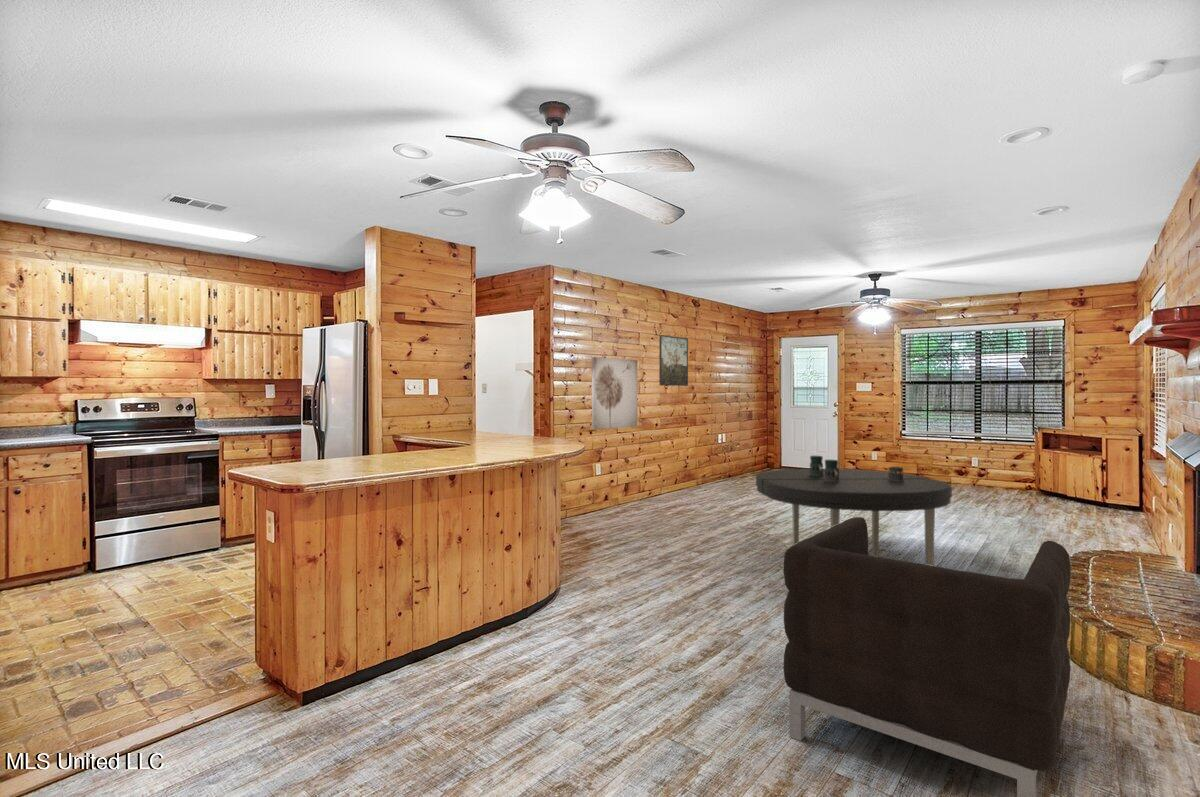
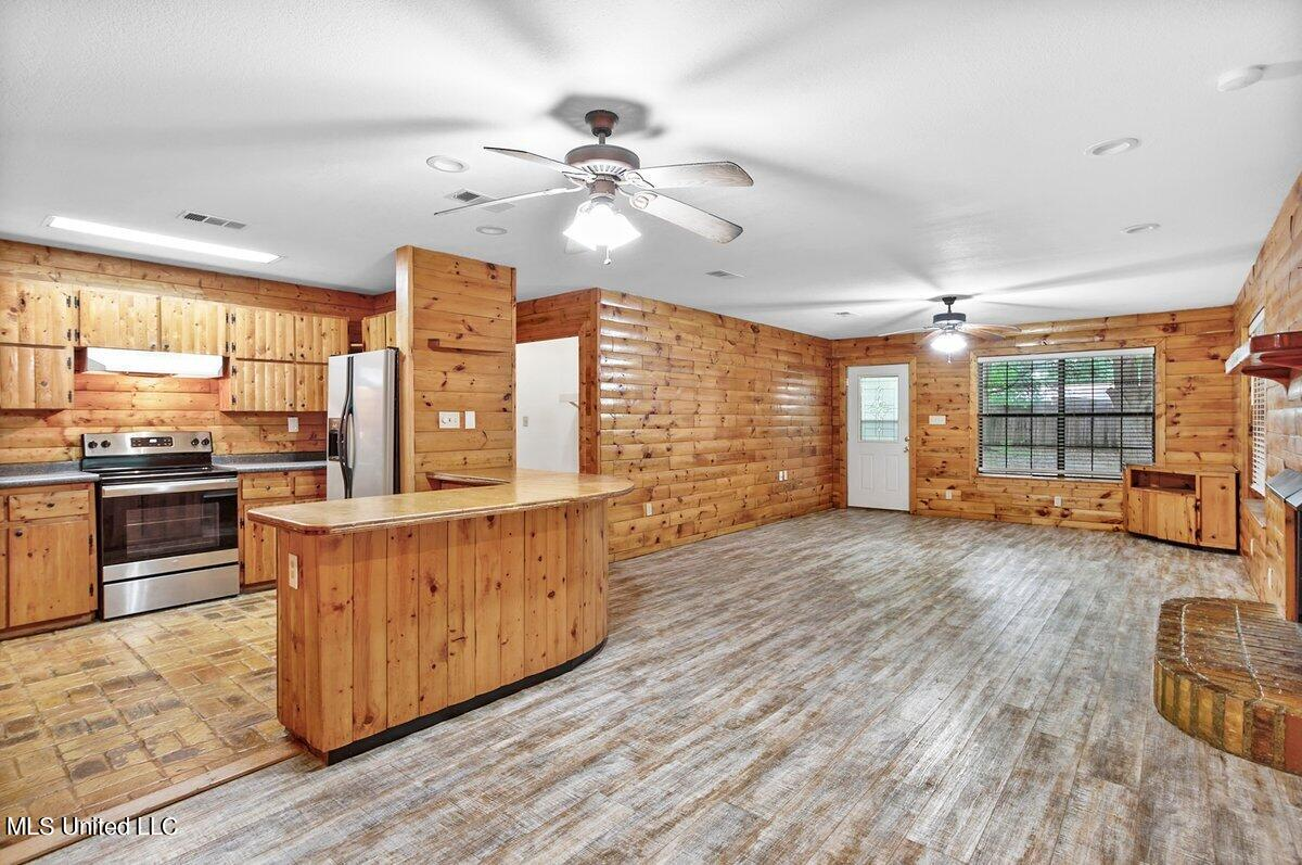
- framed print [659,334,689,387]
- wall art [591,356,638,431]
- armchair [782,516,1072,797]
- dining table [755,455,953,566]
